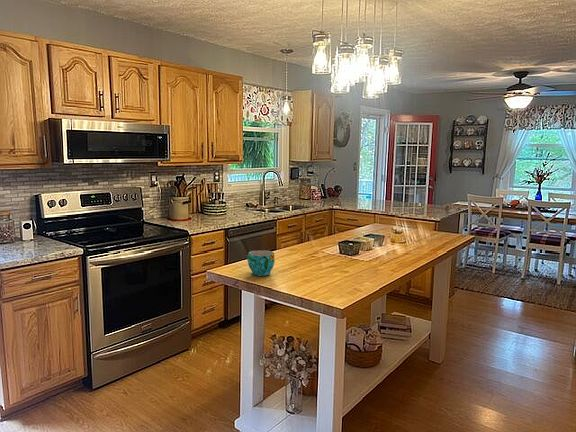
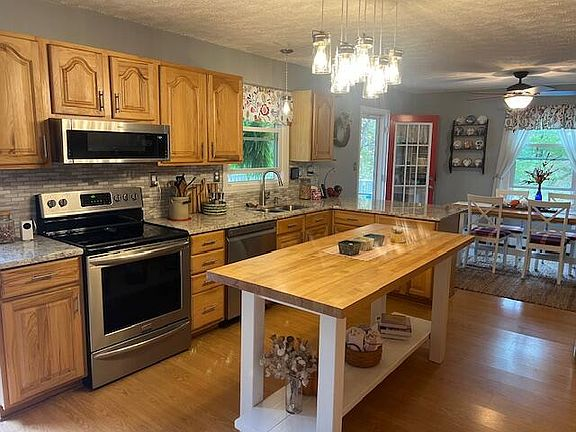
- cup [246,249,276,277]
